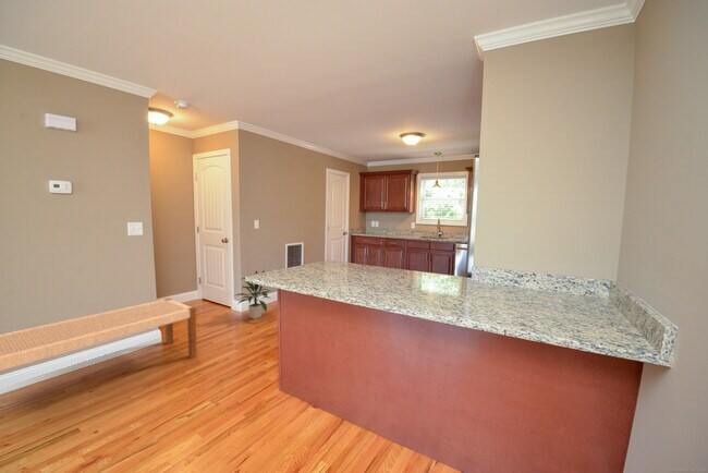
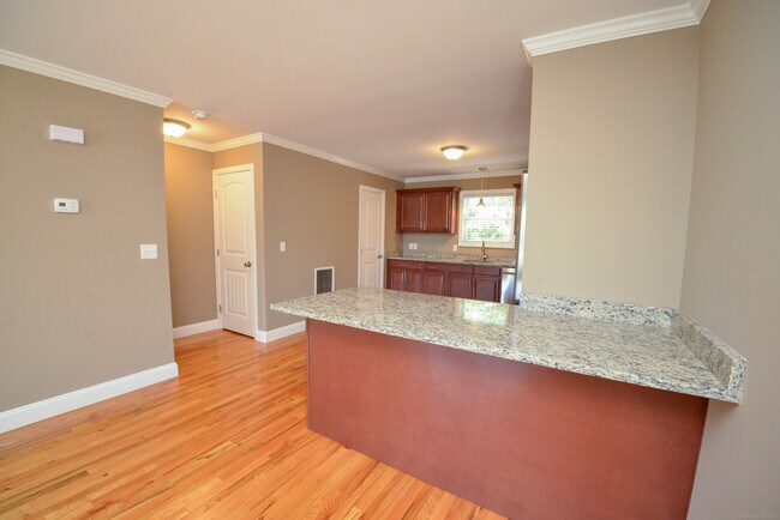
- bench [0,298,197,372]
- indoor plant [233,269,272,320]
